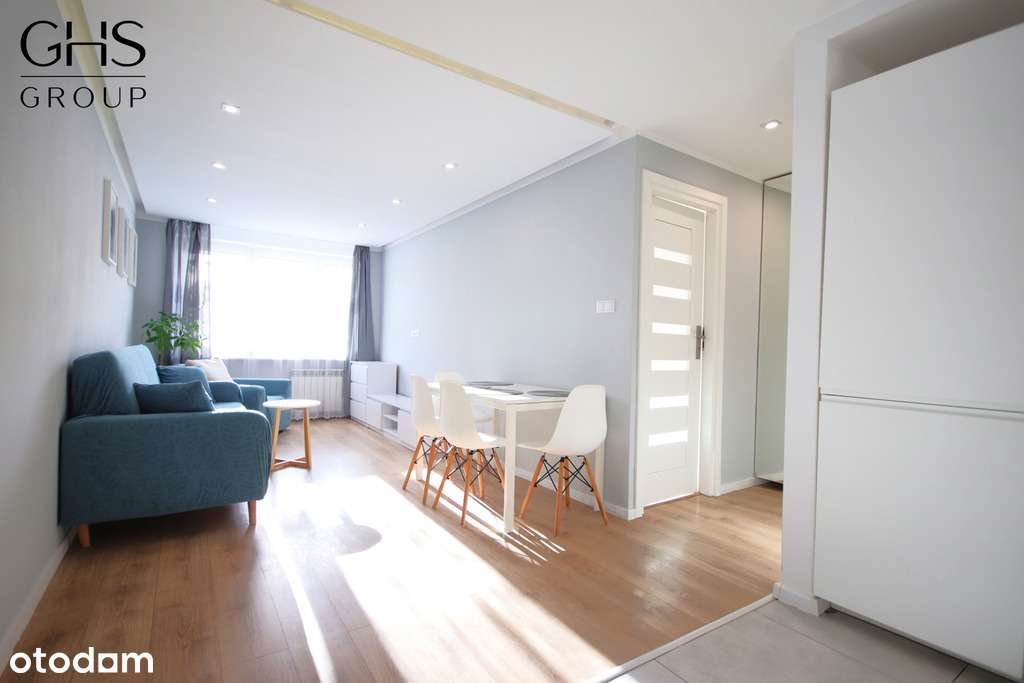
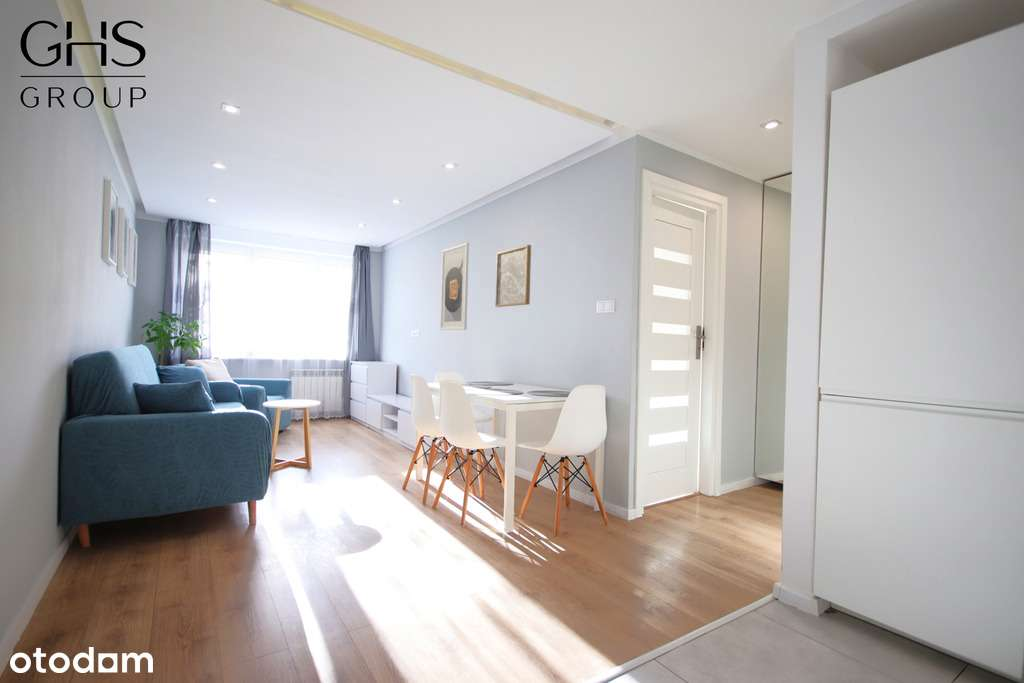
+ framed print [439,242,470,331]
+ wall art [494,244,532,308]
